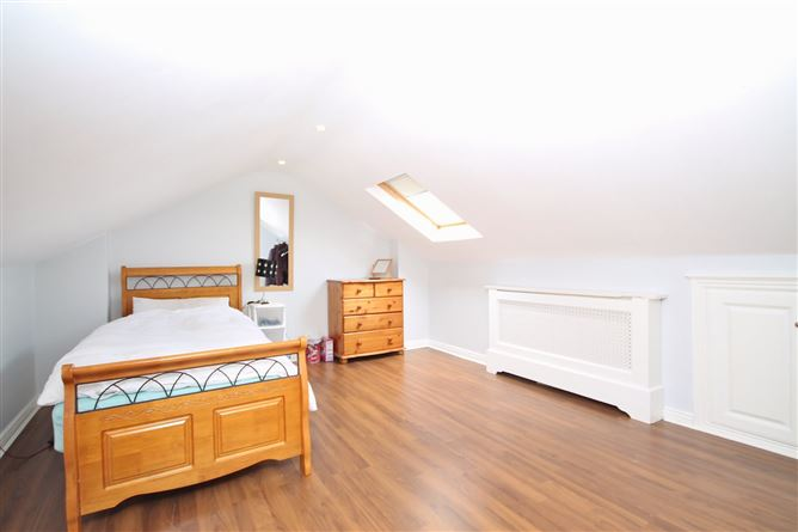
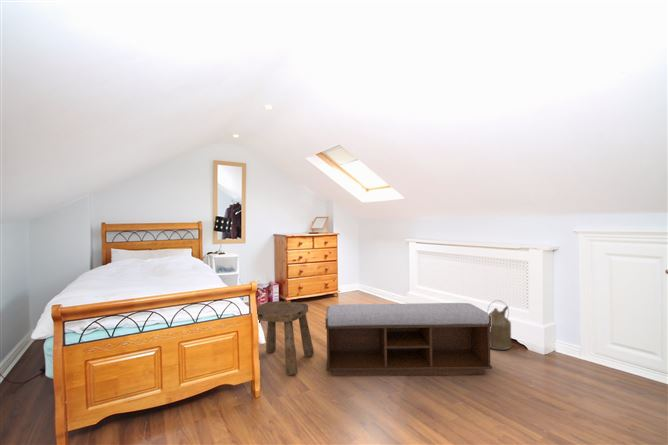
+ bench [324,302,493,377]
+ watering can [486,299,512,351]
+ stool [256,300,315,376]
